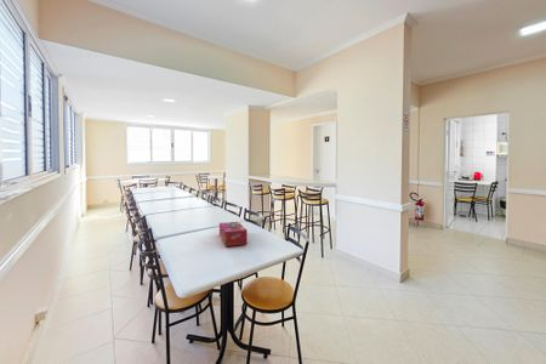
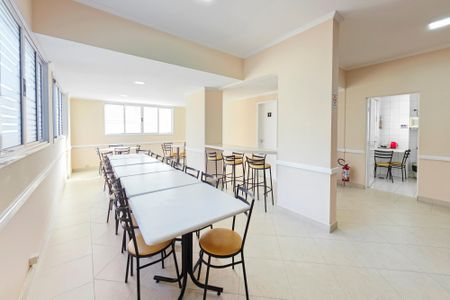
- tissue box [218,221,249,248]
